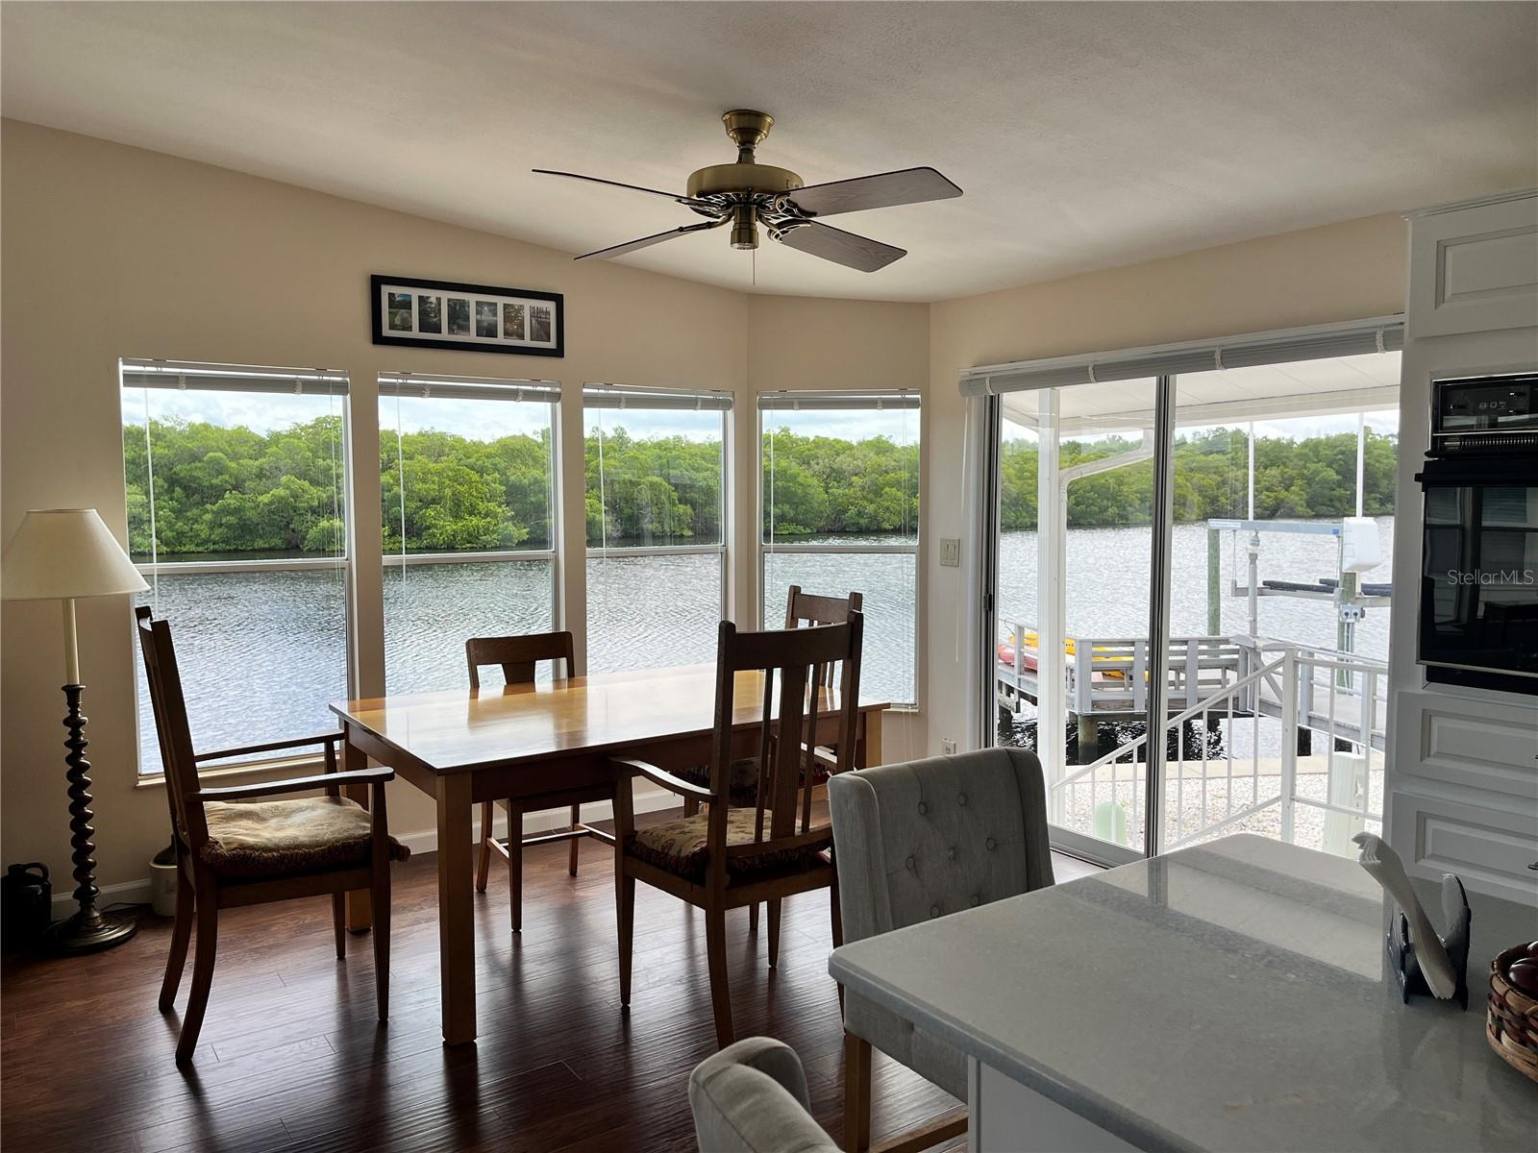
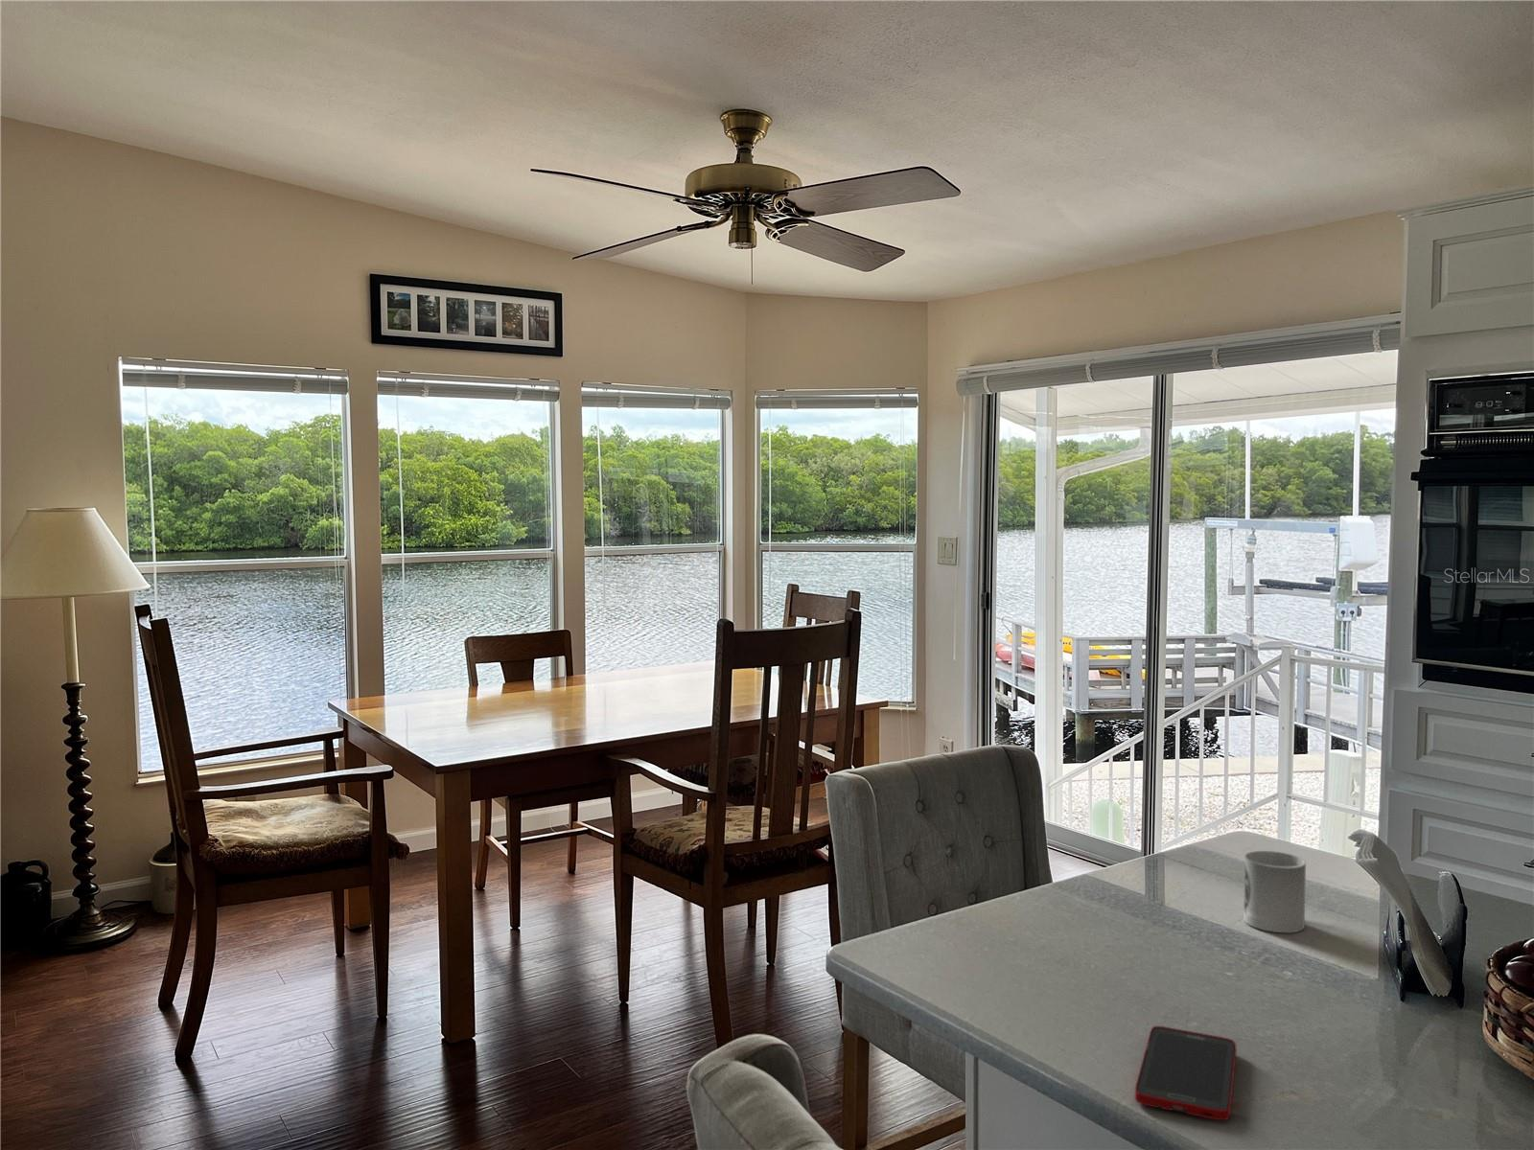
+ cell phone [1134,1026,1238,1121]
+ cup [1243,850,1307,934]
